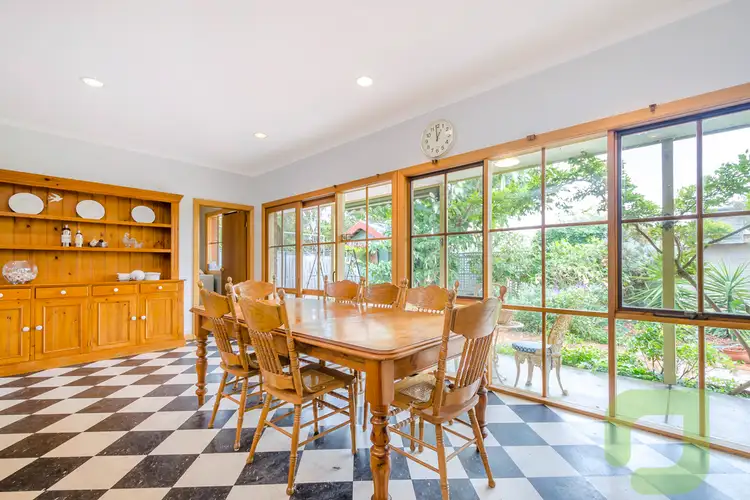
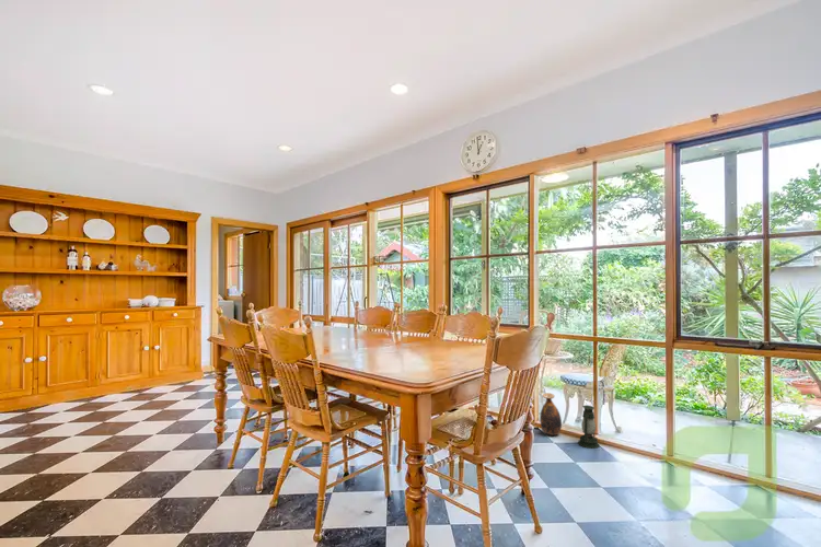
+ vase [539,392,563,437]
+ lantern [577,403,601,450]
